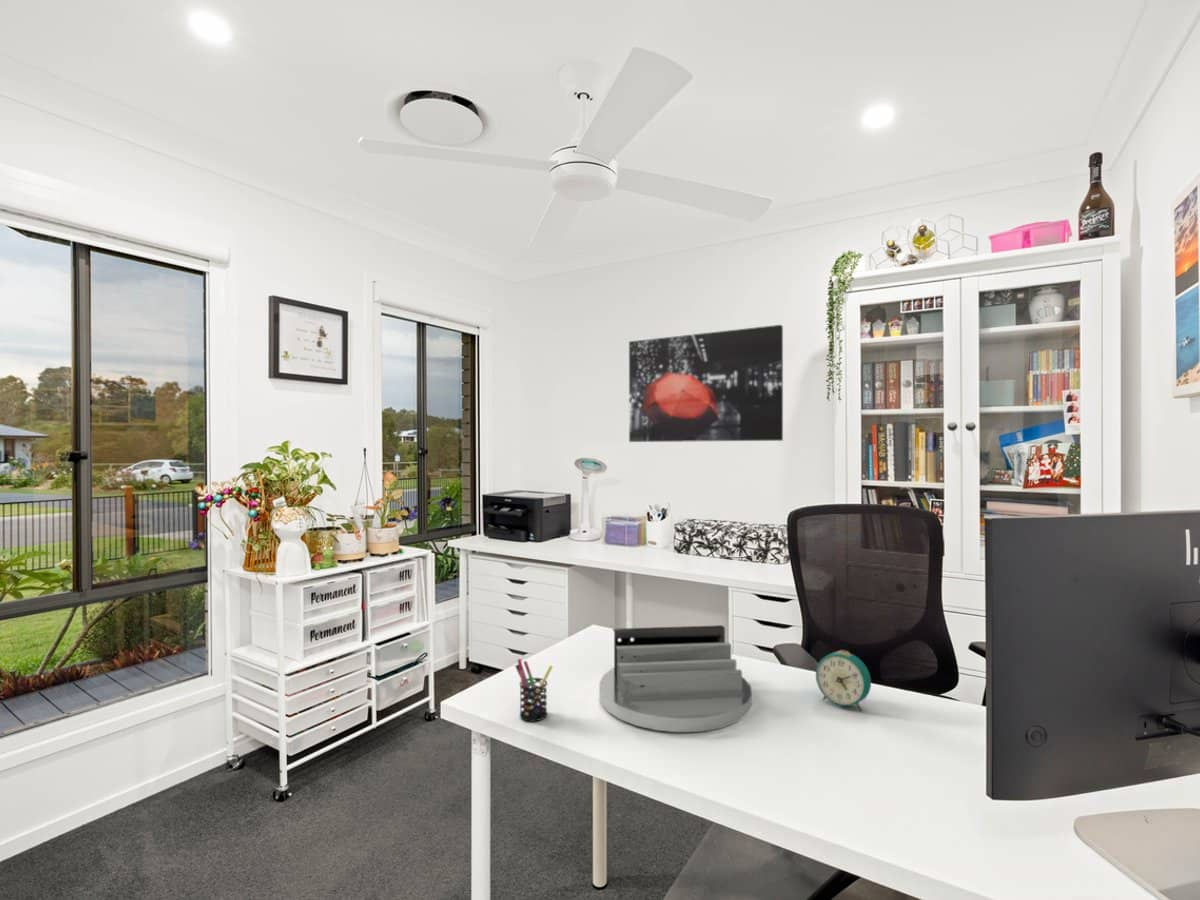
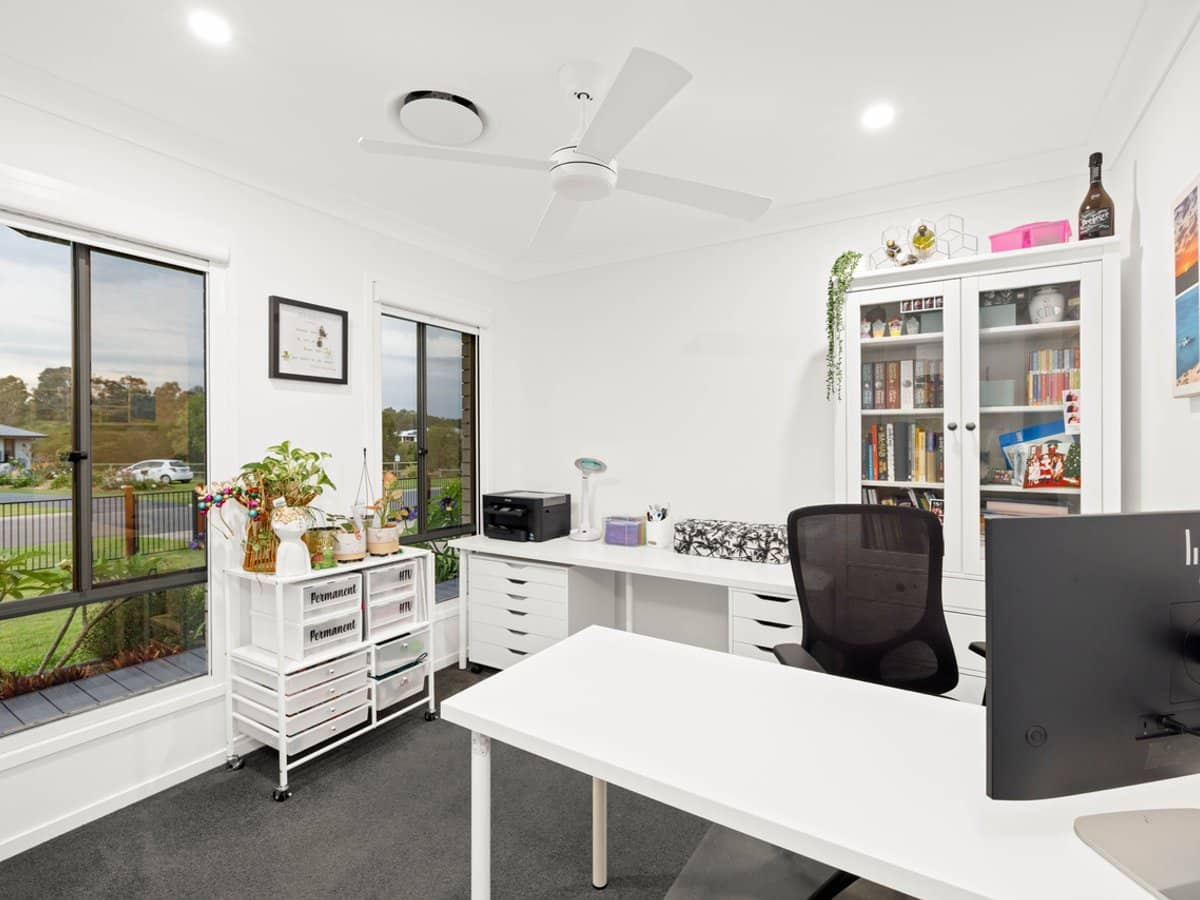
- desk organizer [599,624,753,733]
- alarm clock [815,649,872,712]
- pen holder [514,658,553,722]
- wall art [628,324,784,443]
